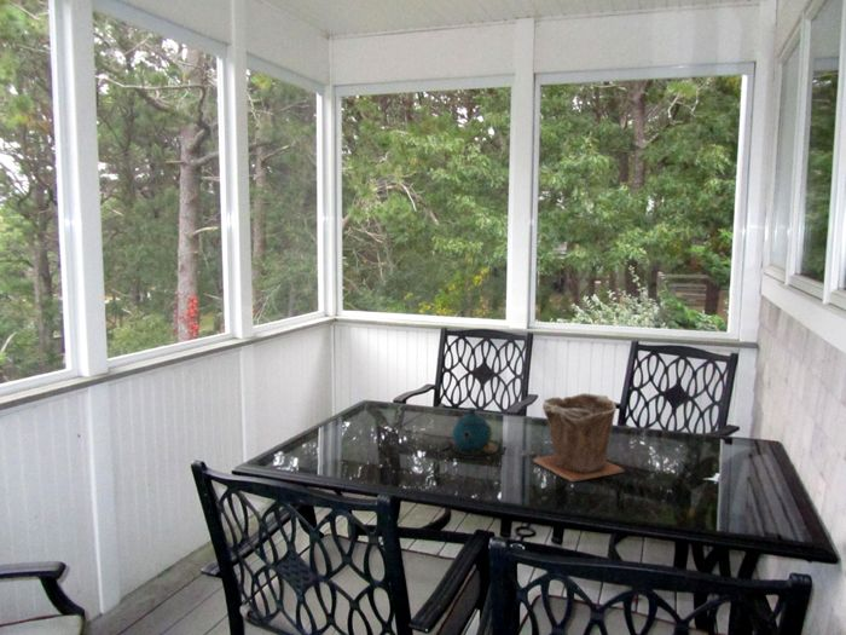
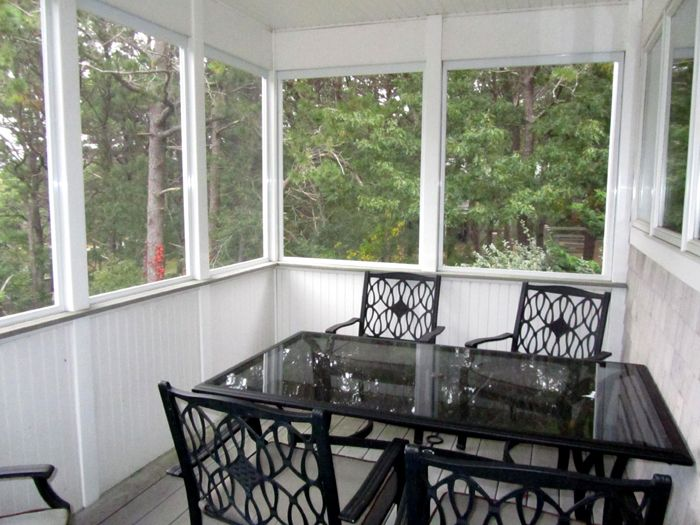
- teapot [440,406,508,461]
- plant pot [532,392,625,483]
